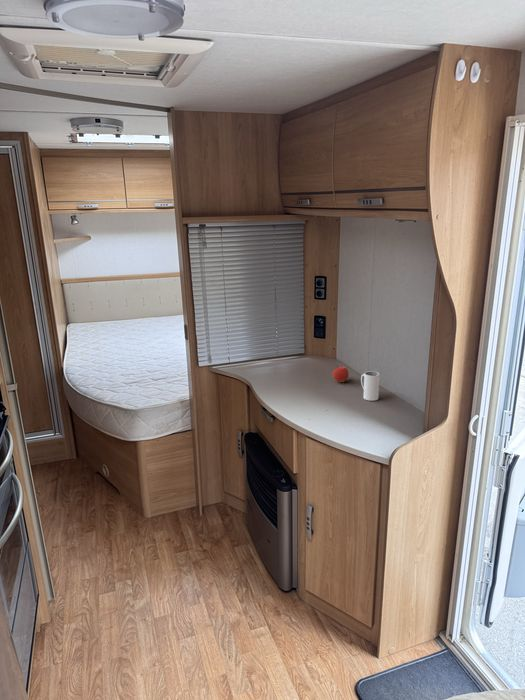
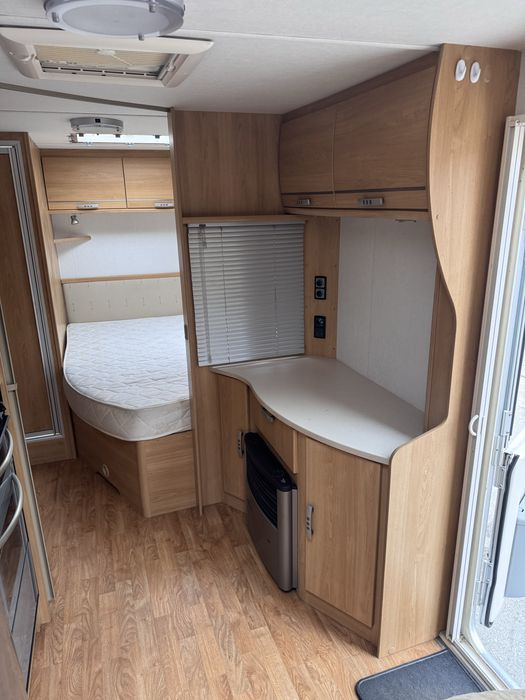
- fruit [332,364,350,383]
- mug [360,370,380,402]
